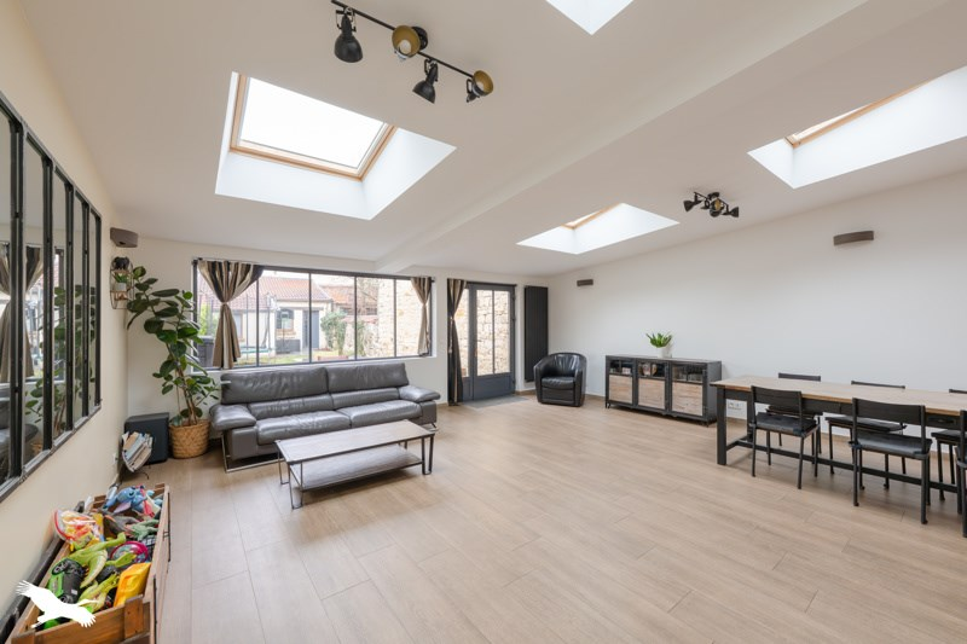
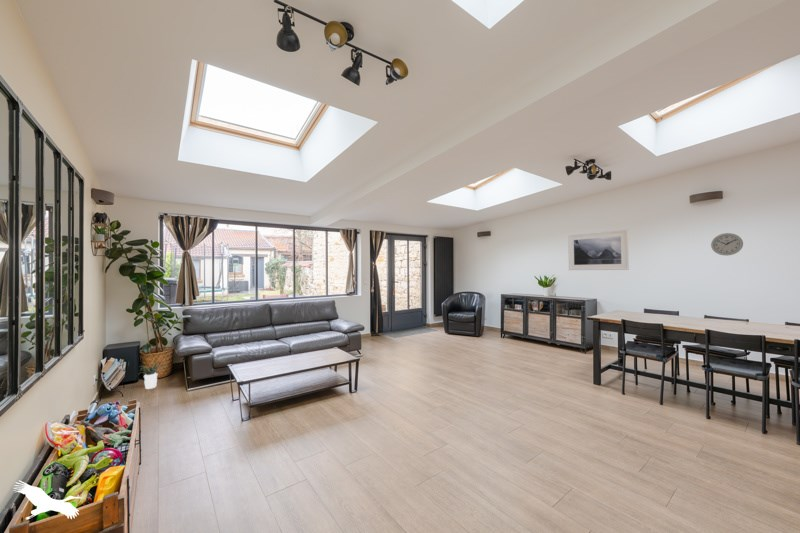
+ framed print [567,229,630,271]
+ potted plant [137,360,166,390]
+ wall clock [710,232,744,256]
